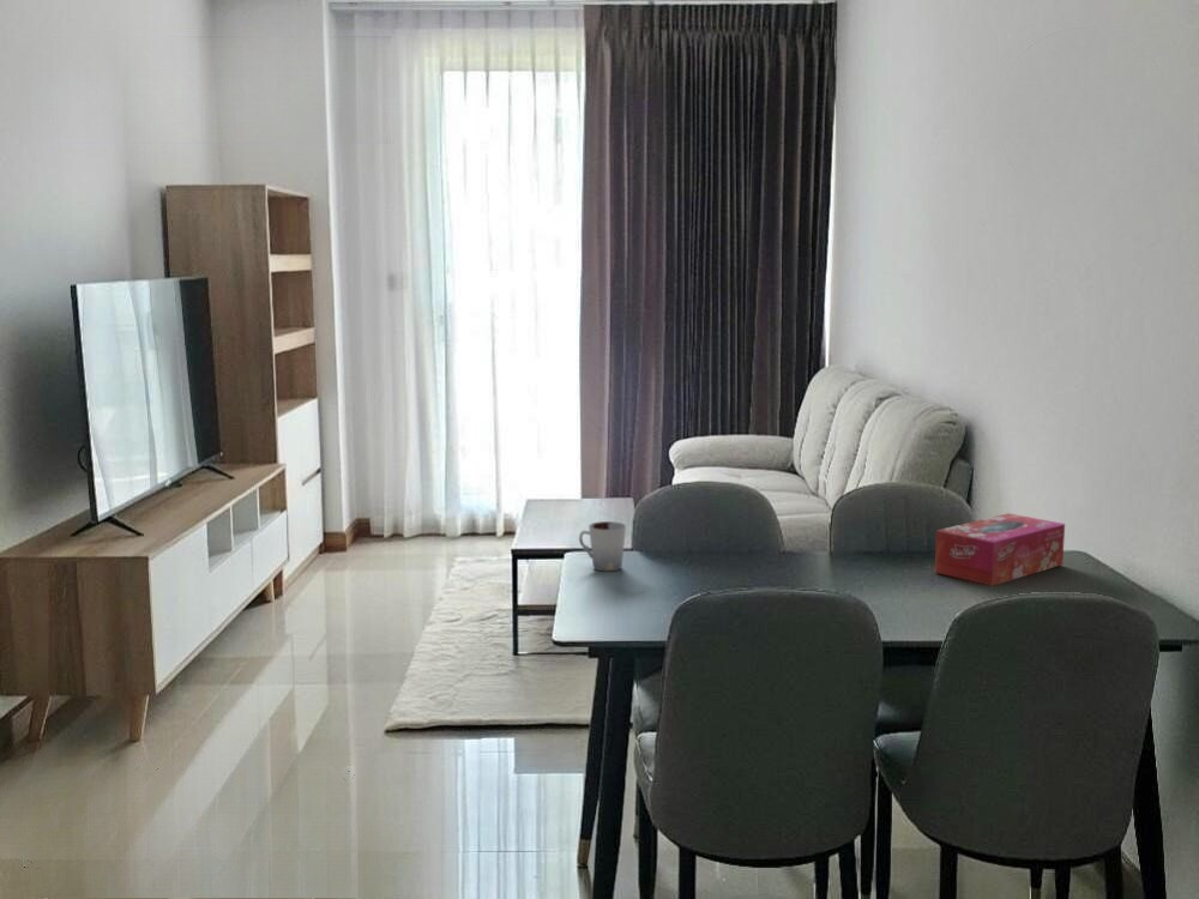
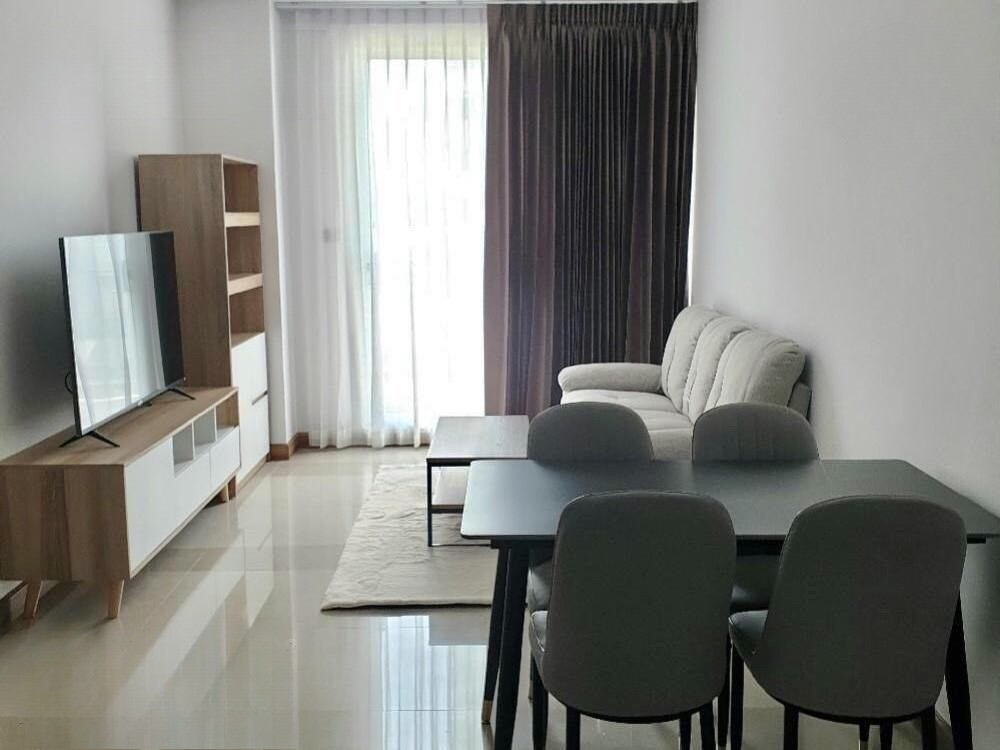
- cup [578,520,627,572]
- tissue box [934,512,1066,587]
